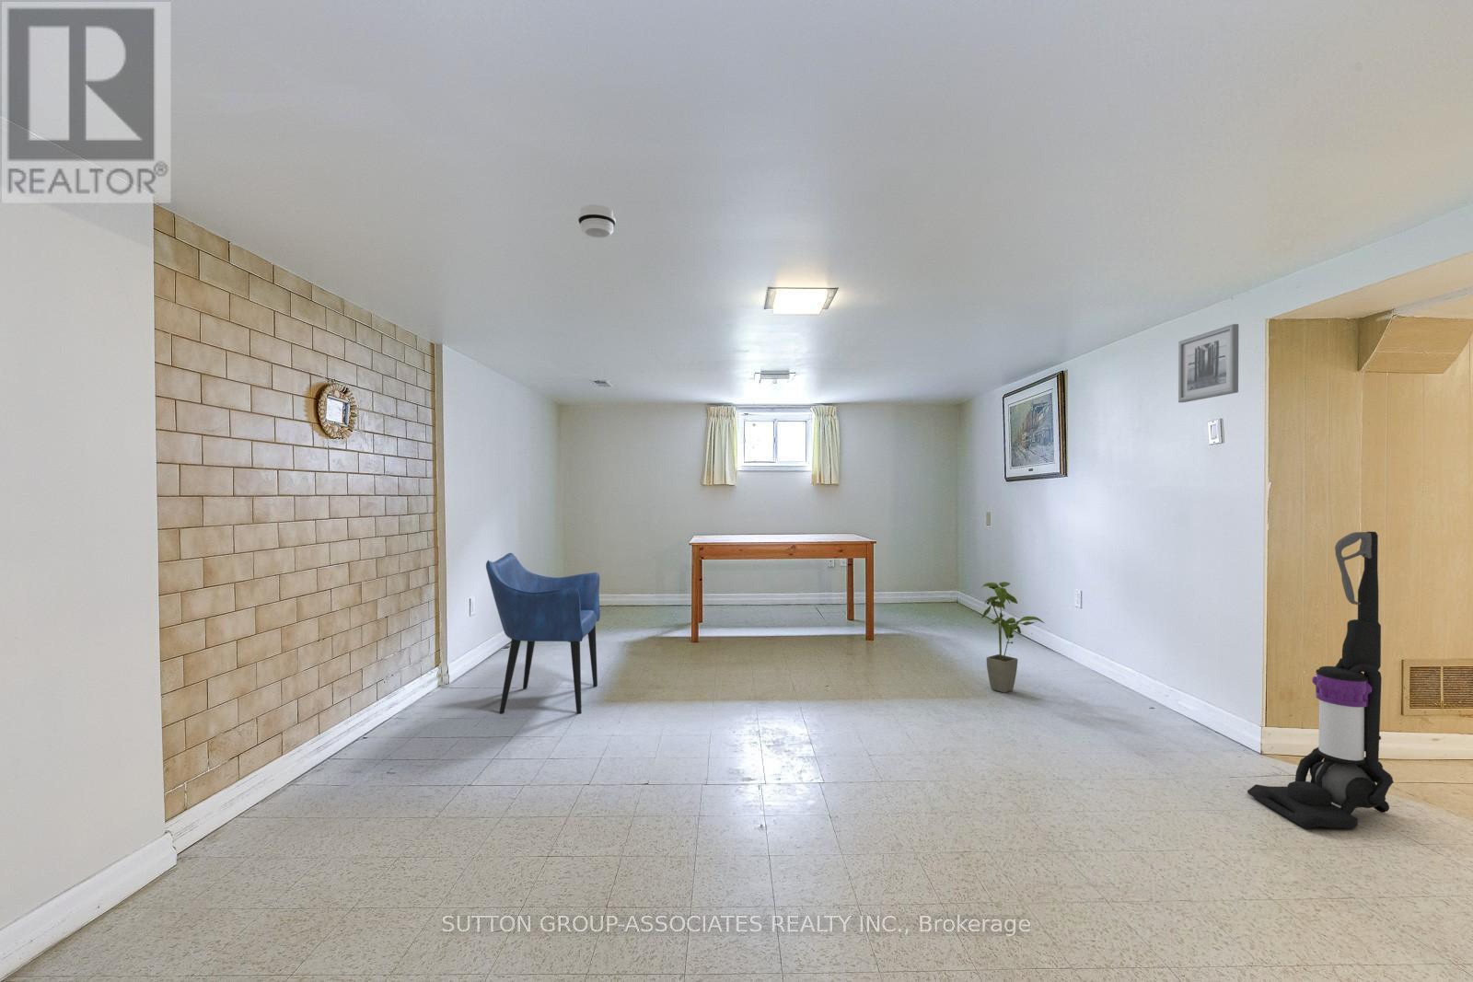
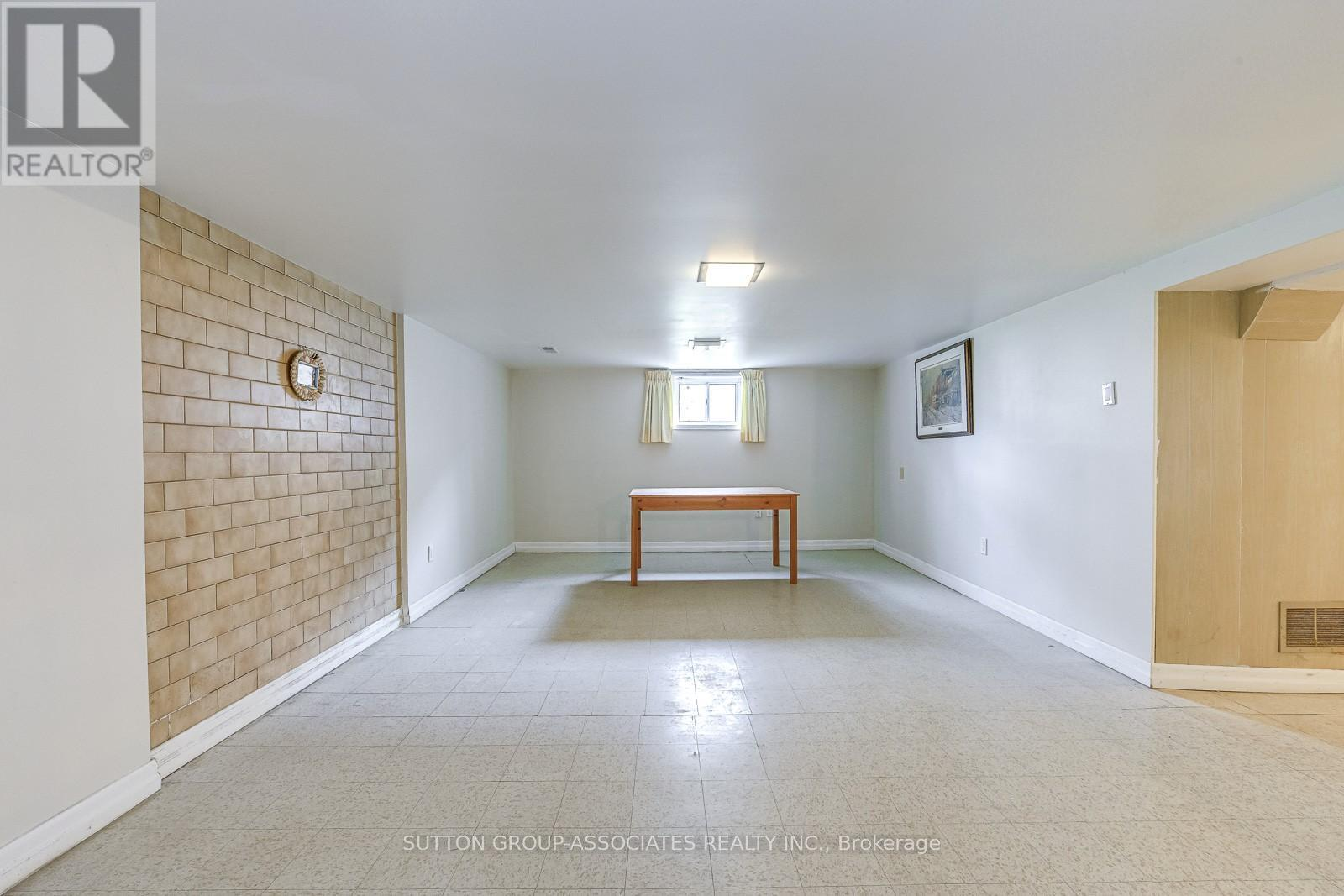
- wall art [1177,323,1240,403]
- smoke detector [578,204,617,238]
- house plant [981,581,1044,694]
- armchair [486,552,602,715]
- vacuum cleaner [1246,532,1395,830]
